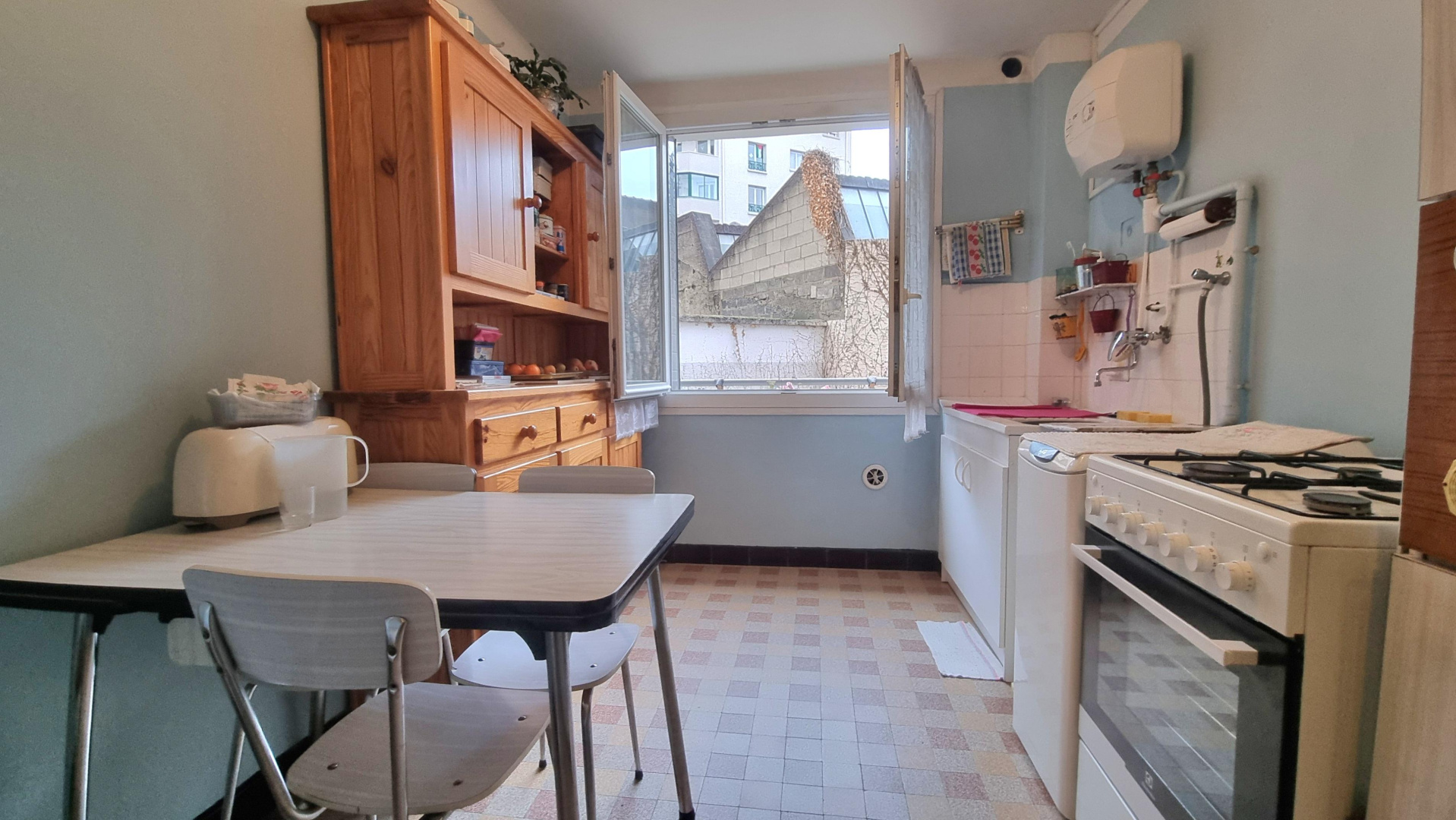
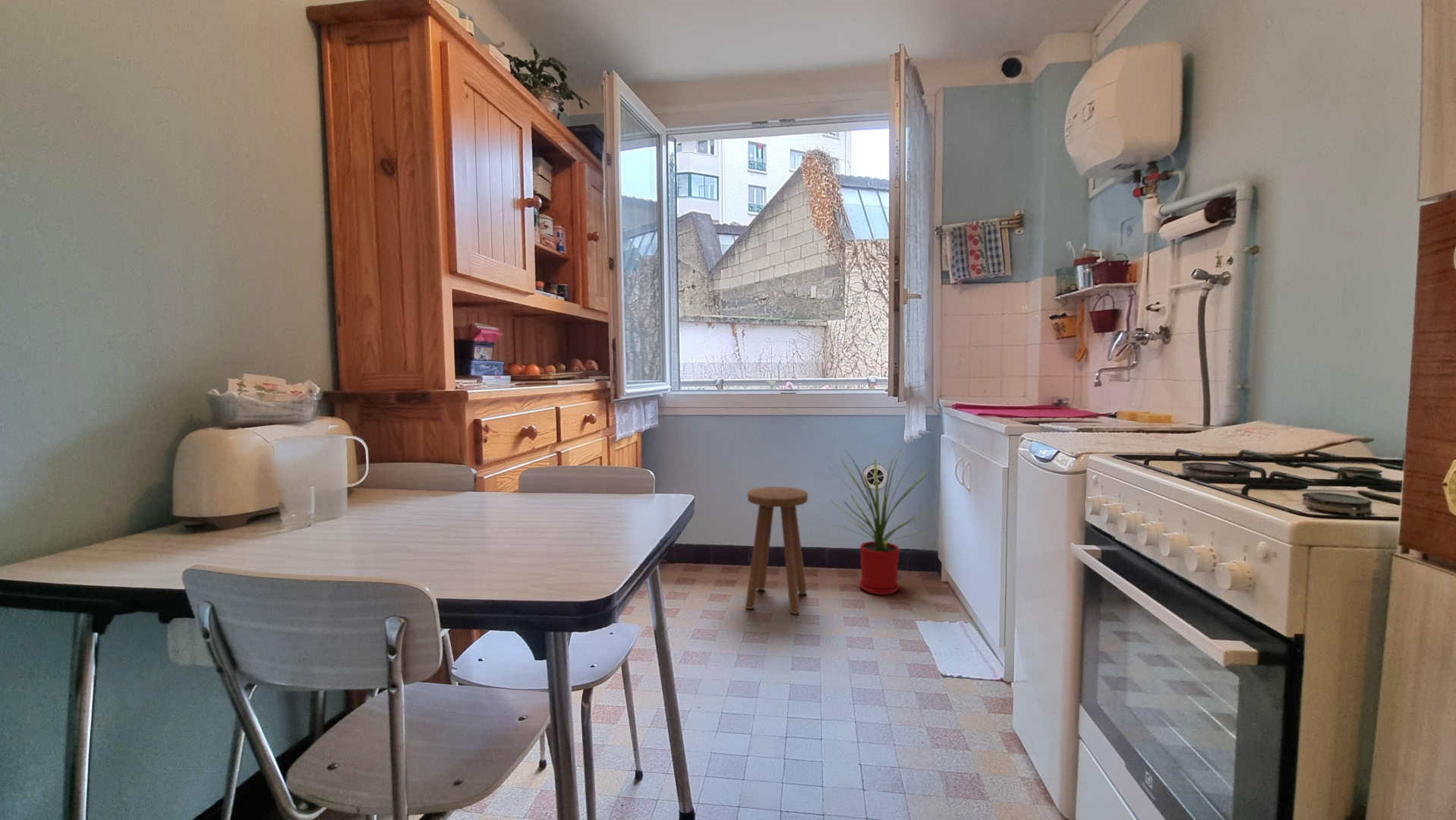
+ house plant [828,449,937,595]
+ stool [745,486,808,615]
